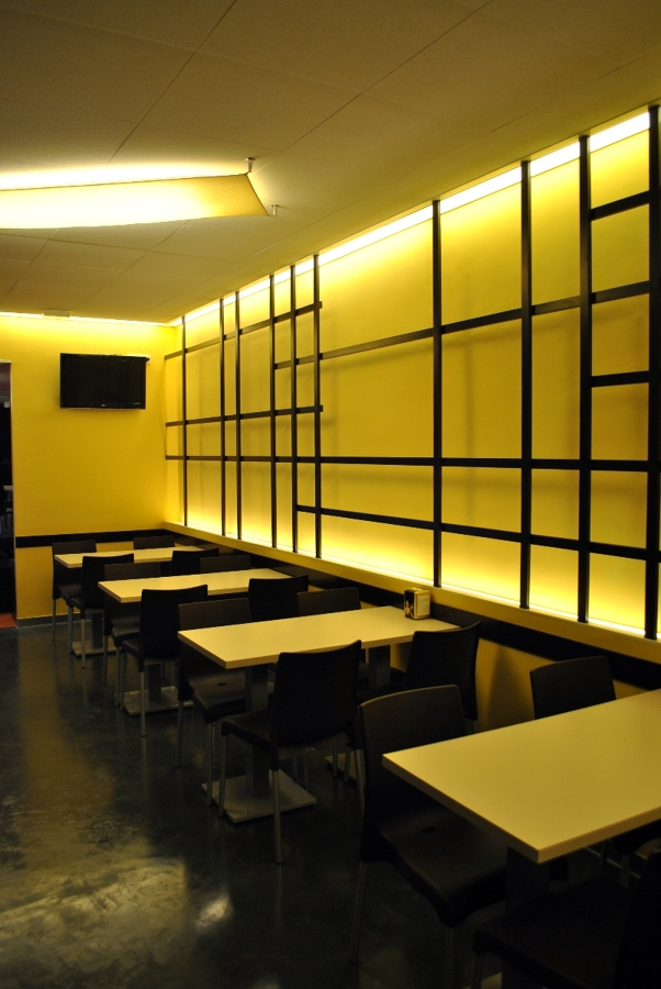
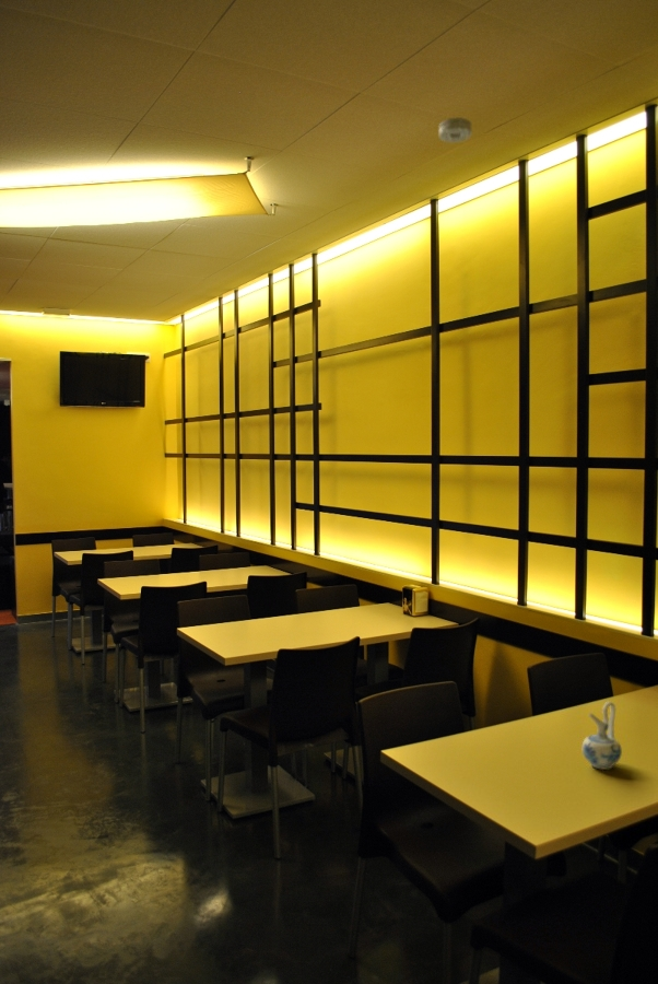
+ ceramic pitcher [581,701,623,771]
+ smoke detector [438,116,472,143]
